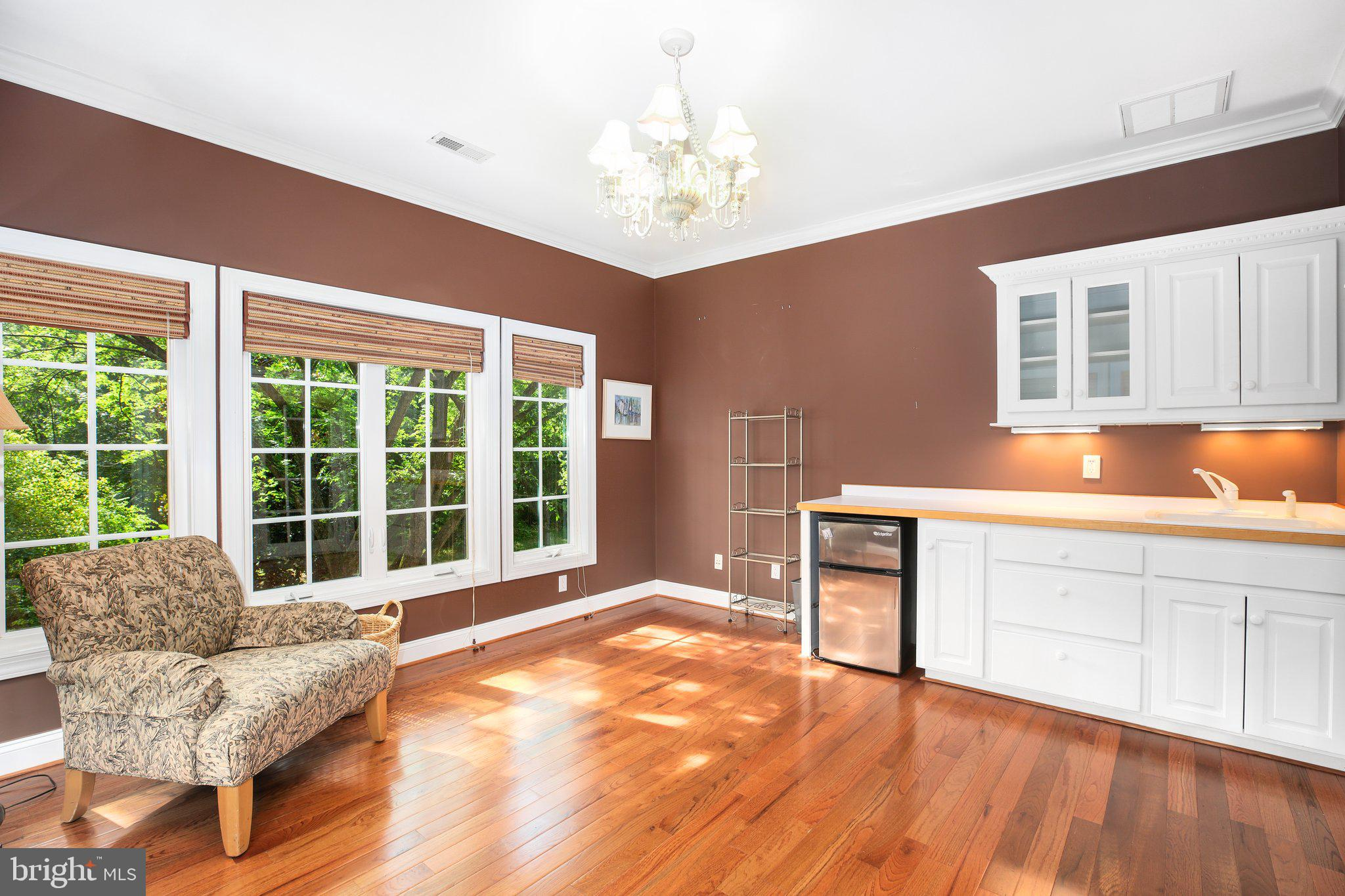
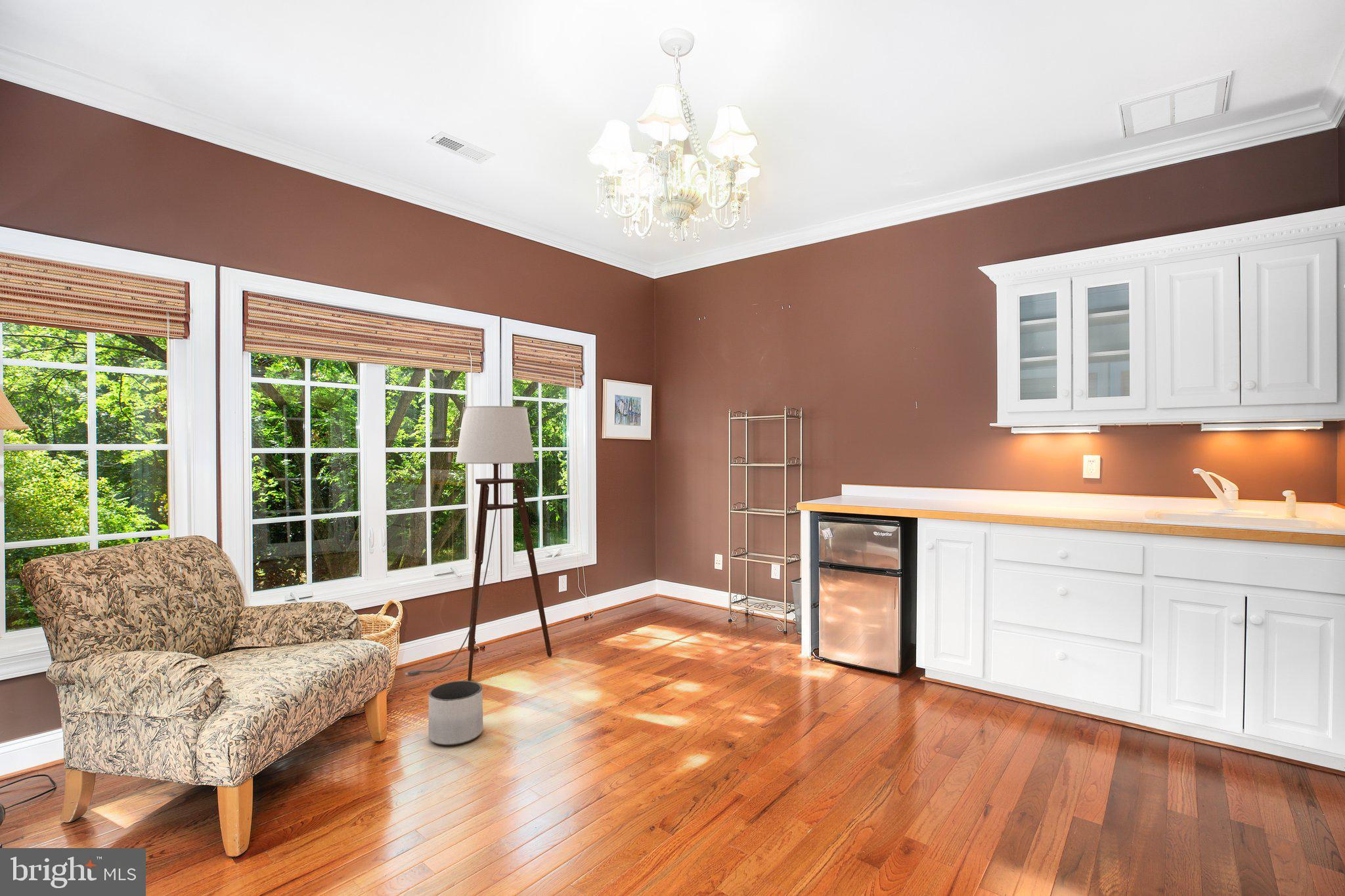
+ floor lamp [405,405,552,681]
+ planter [428,680,483,746]
